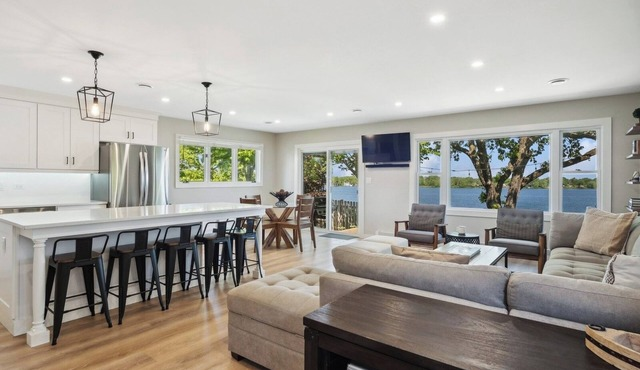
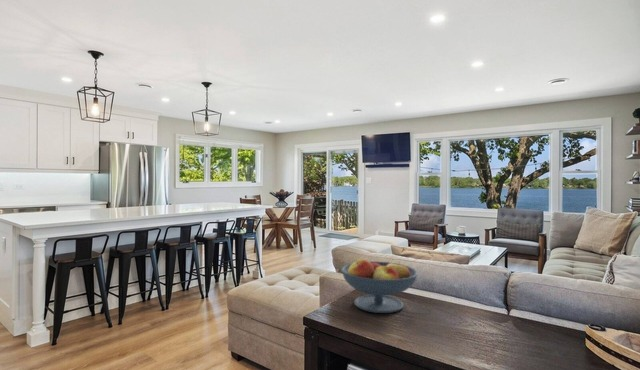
+ fruit bowl [340,258,419,314]
